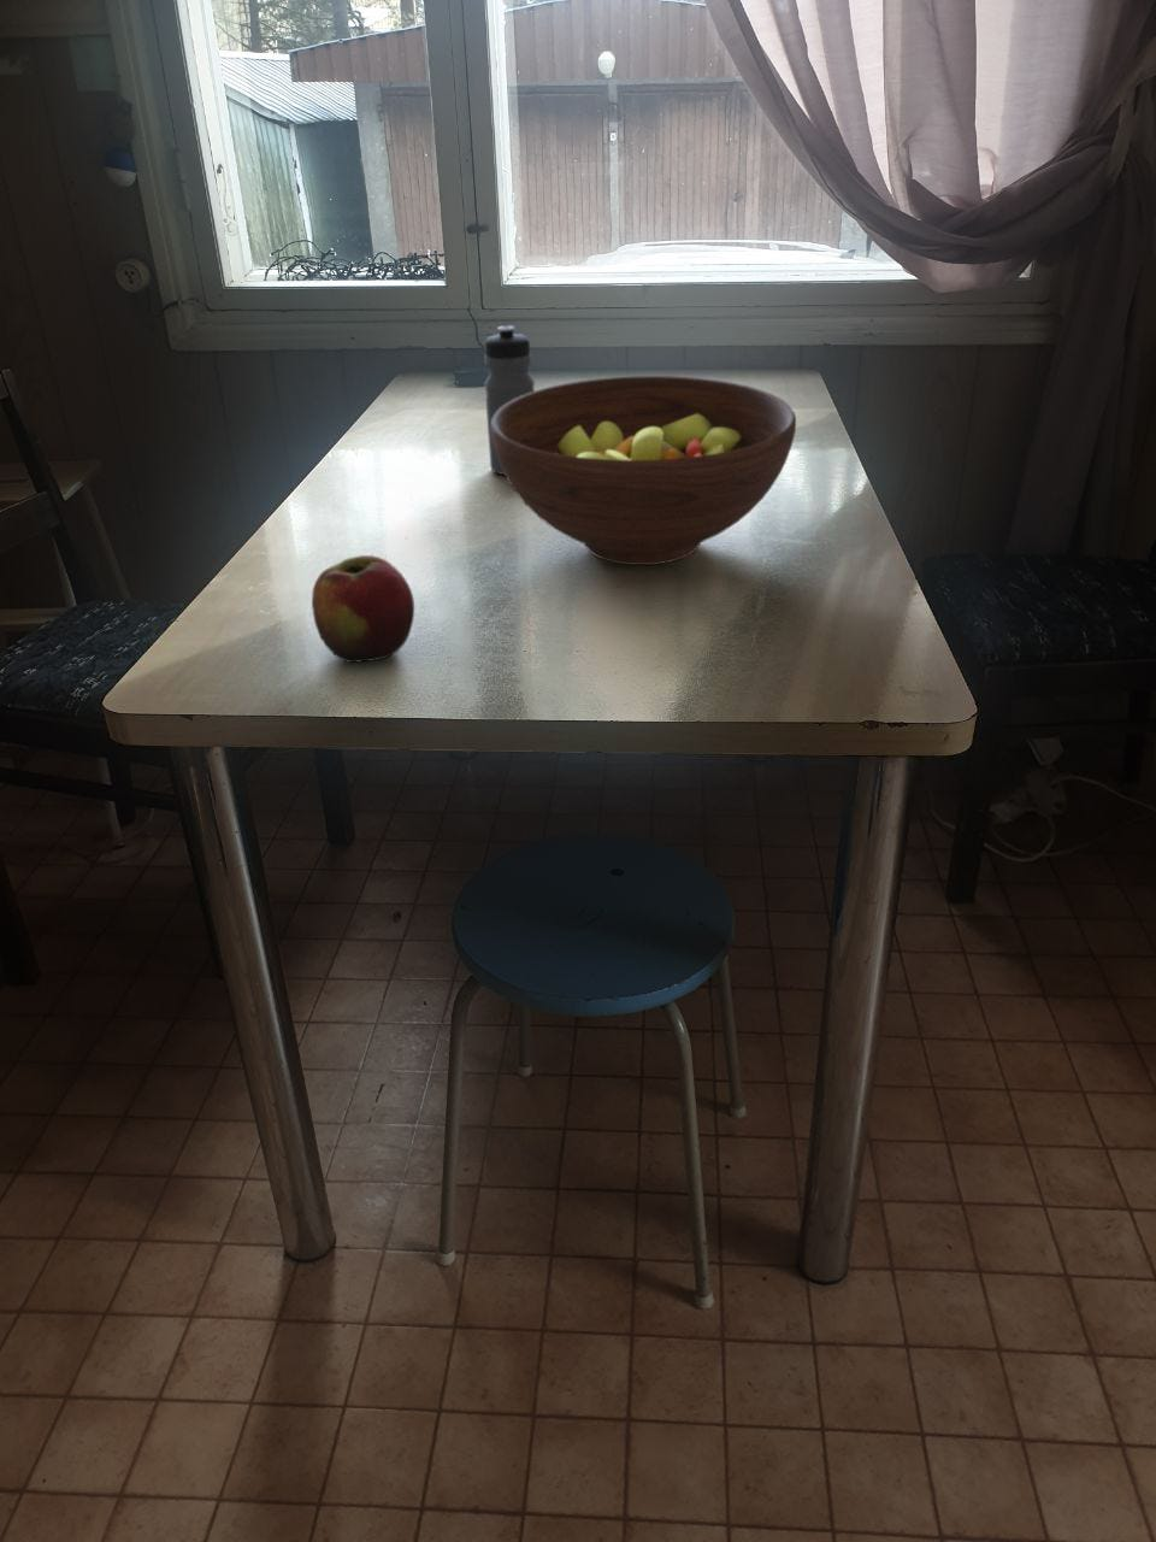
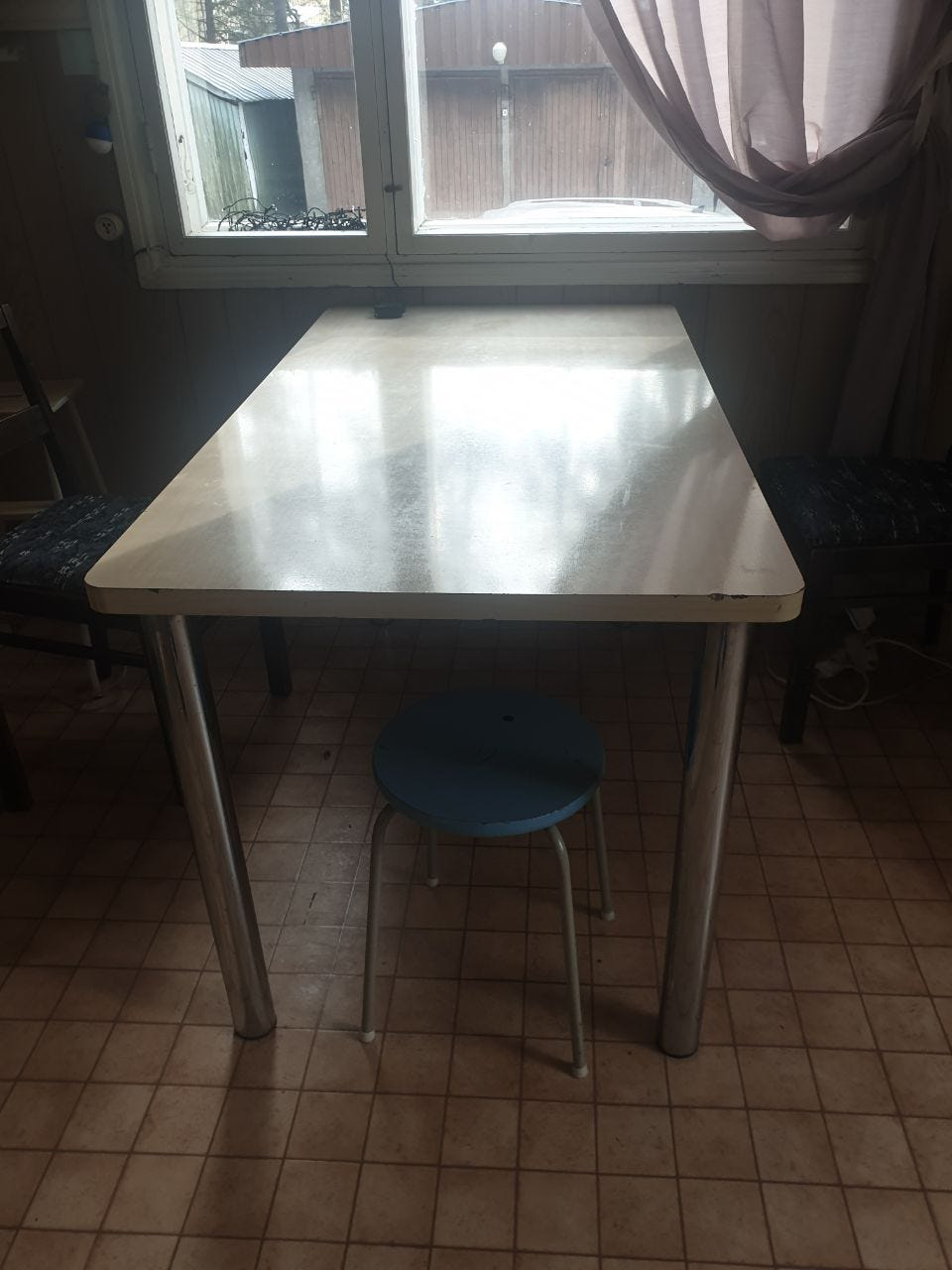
- fruit bowl [492,375,797,566]
- water bottle [483,324,536,476]
- apple [311,554,415,664]
